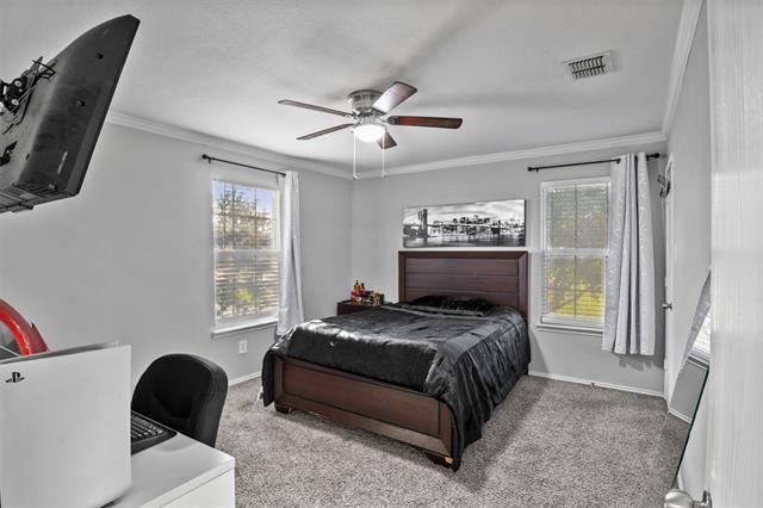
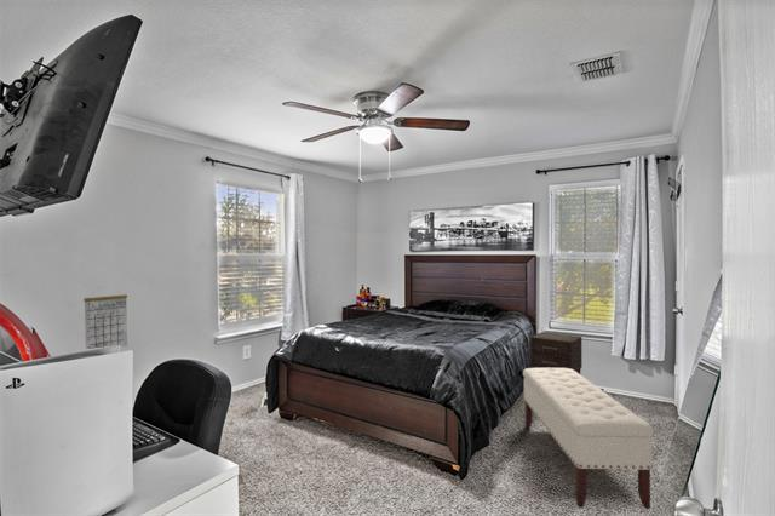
+ nightstand [529,331,584,375]
+ calendar [82,286,128,350]
+ bench [522,367,655,510]
